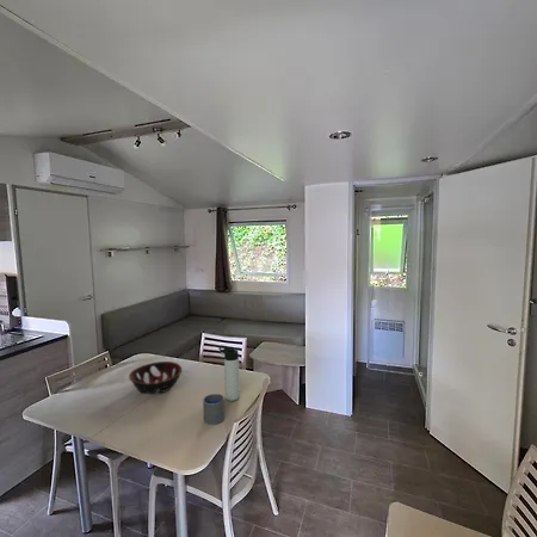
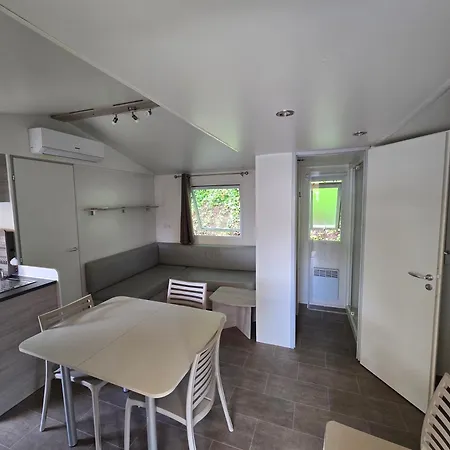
- decorative bowl [128,360,184,395]
- thermos bottle [217,345,241,402]
- cup [202,393,226,426]
